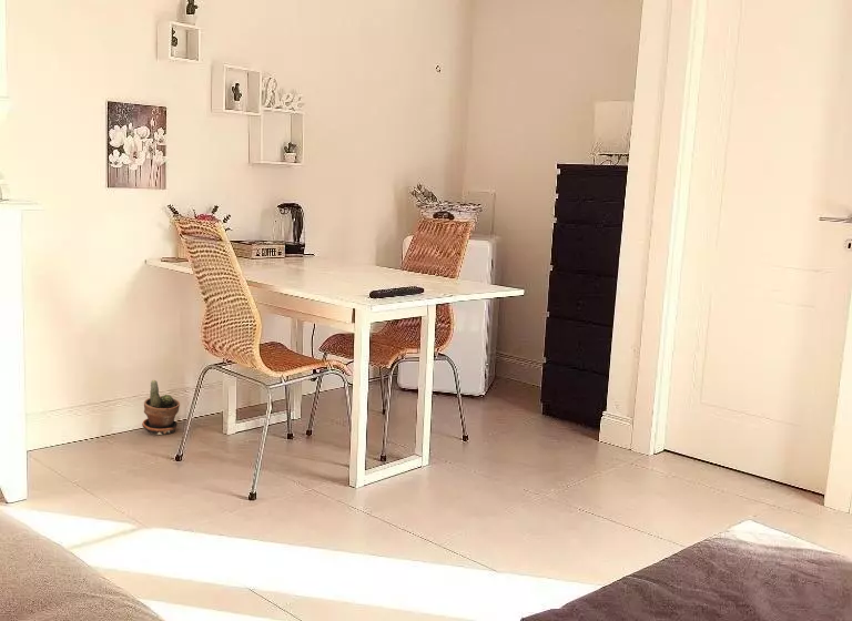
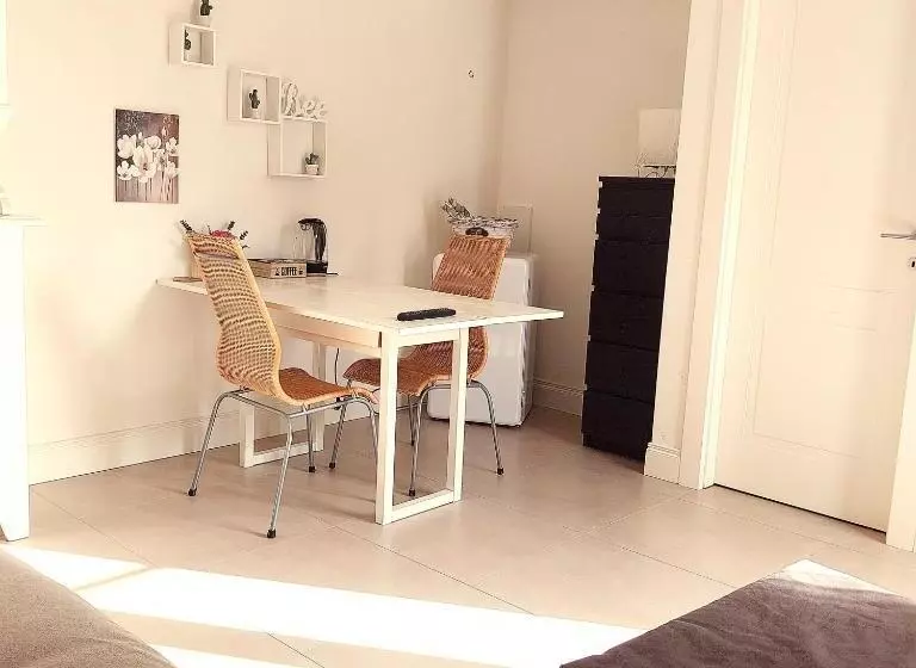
- potted plant [141,379,181,436]
